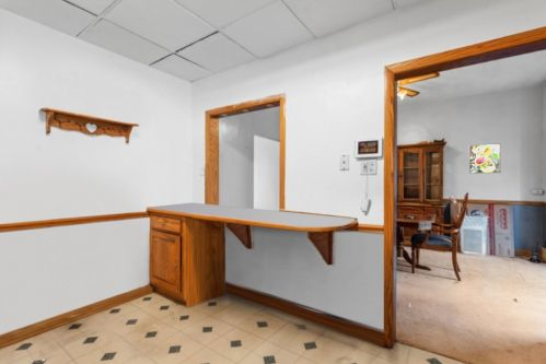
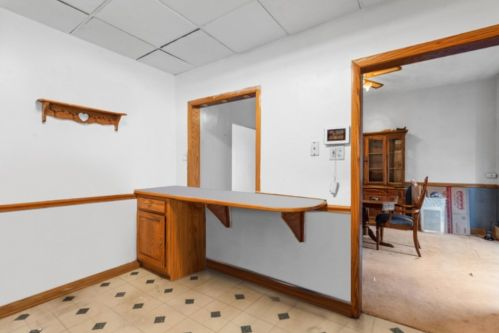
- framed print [468,142,502,175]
